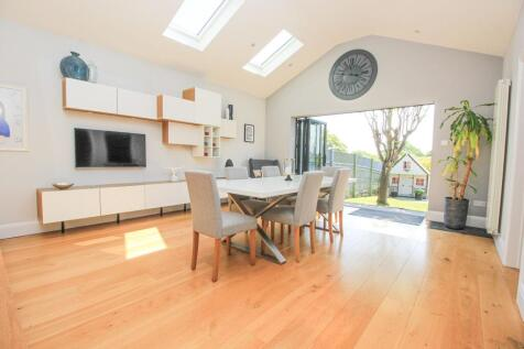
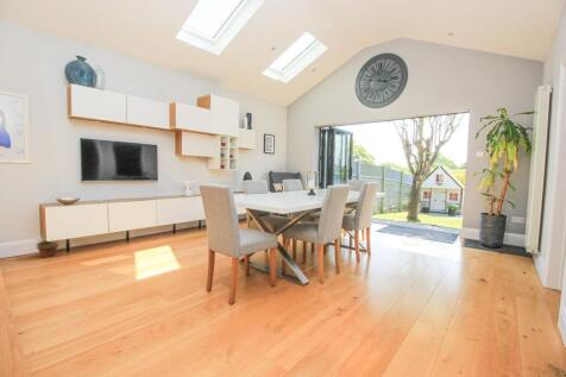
+ potted plant [36,234,62,258]
